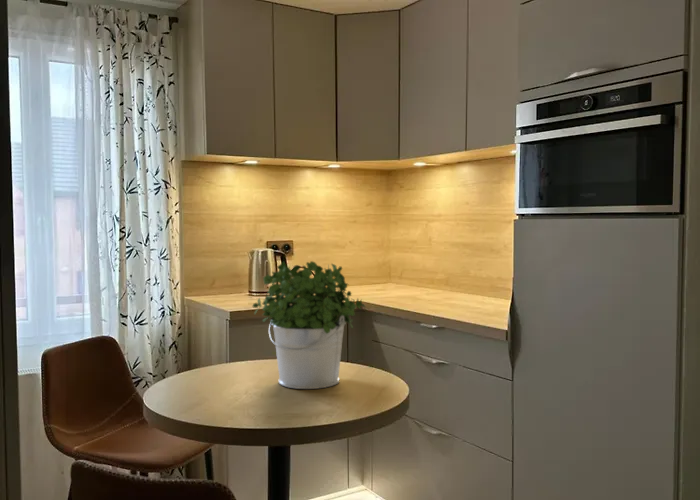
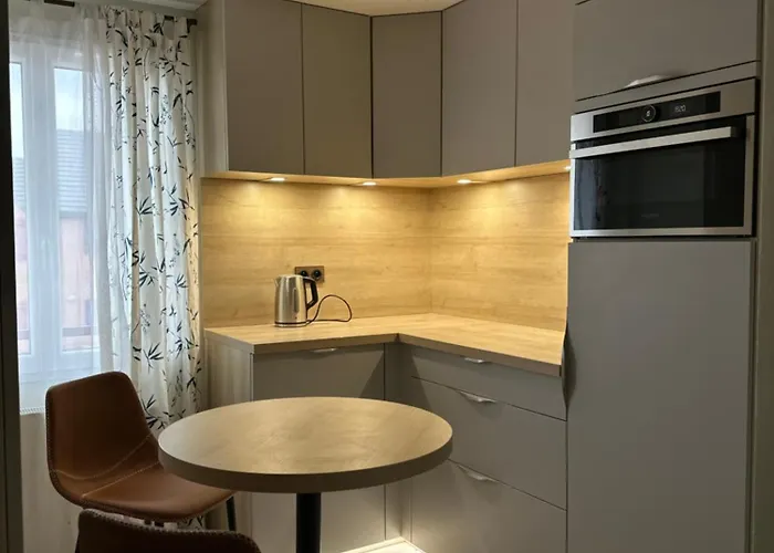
- potted plant [251,260,367,390]
